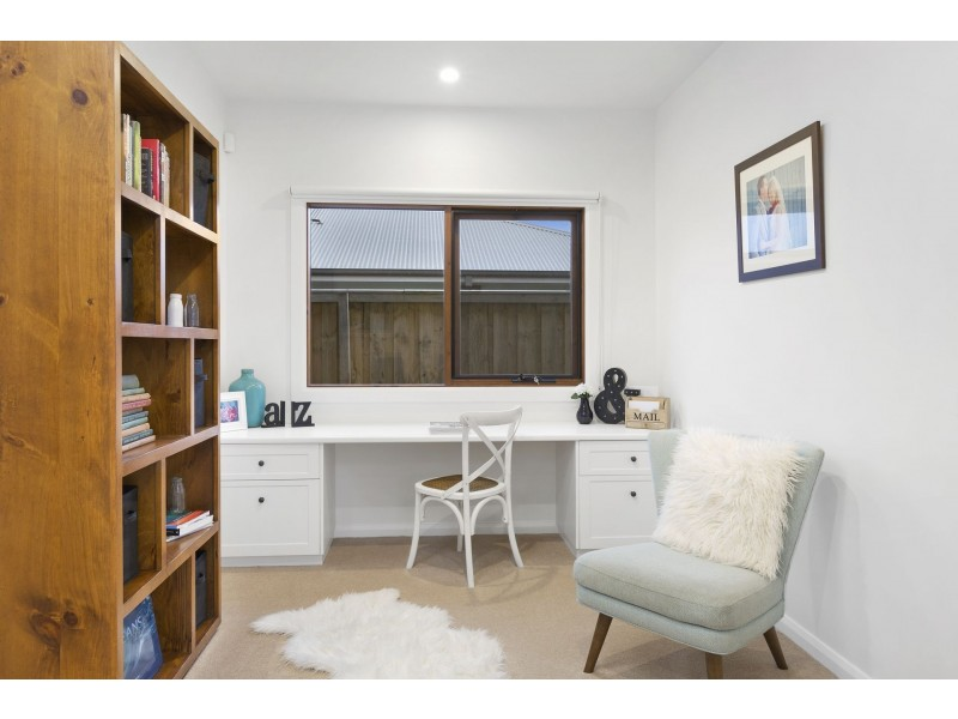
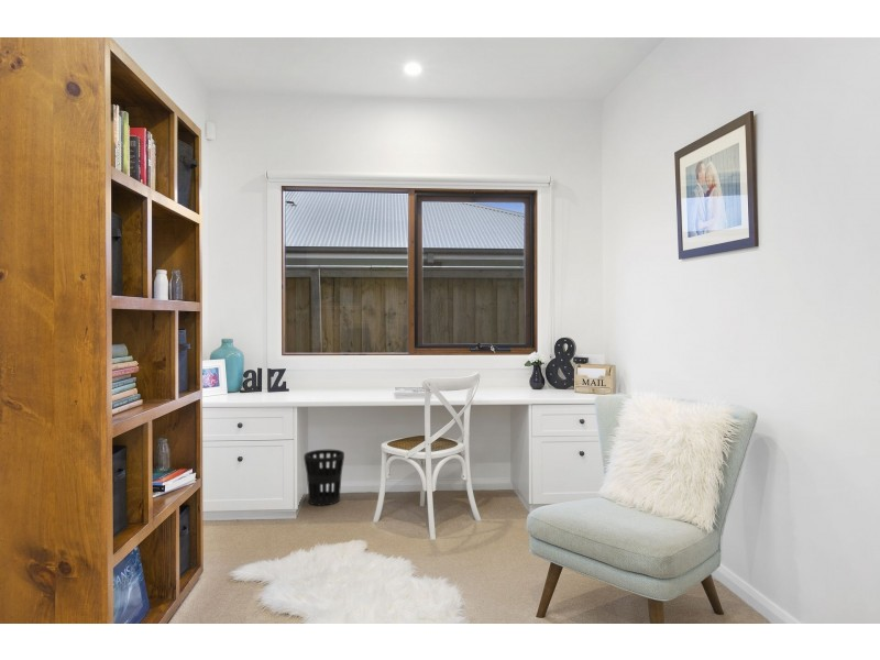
+ wastebasket [302,449,345,507]
